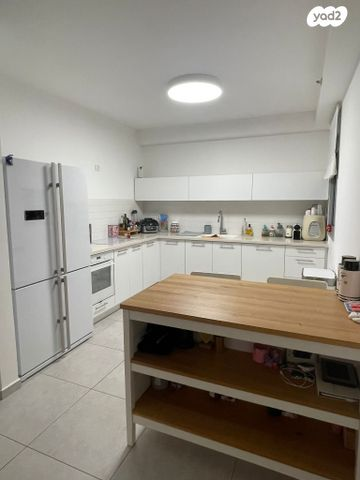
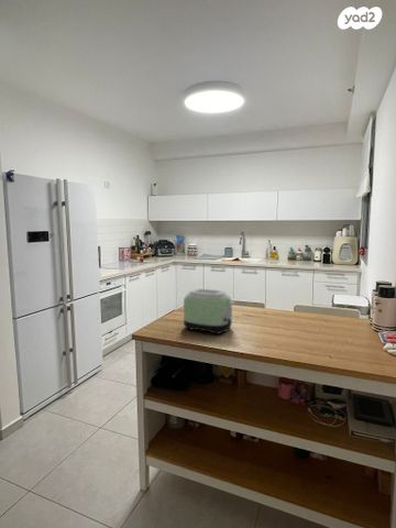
+ toaster [182,288,237,336]
